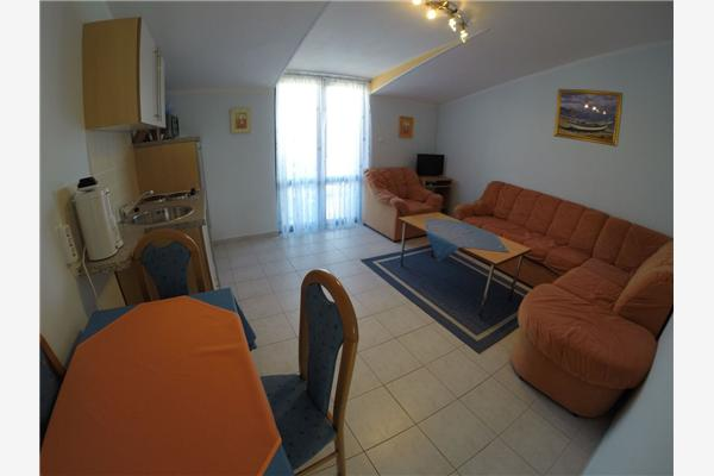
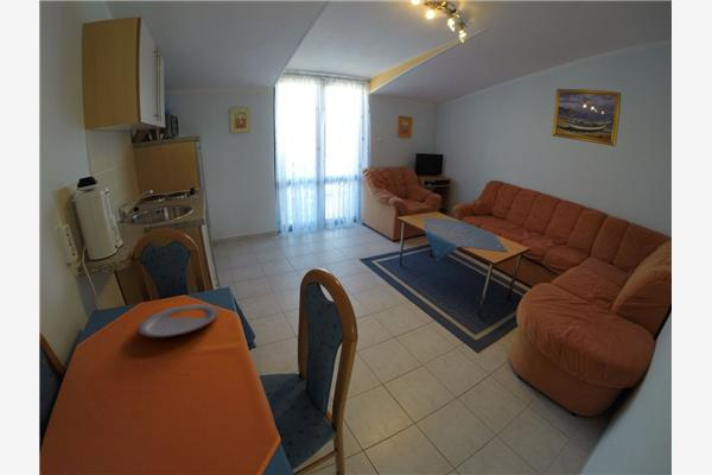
+ plate [136,303,220,338]
